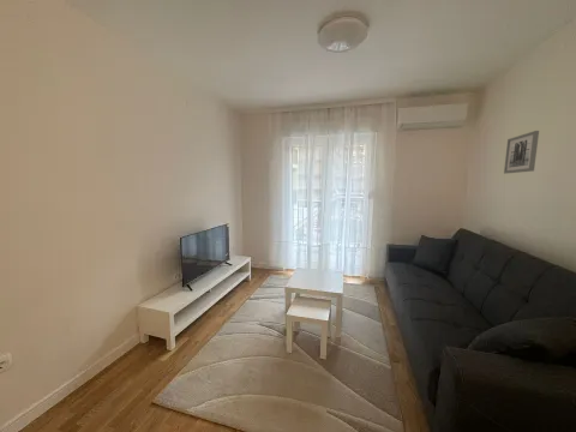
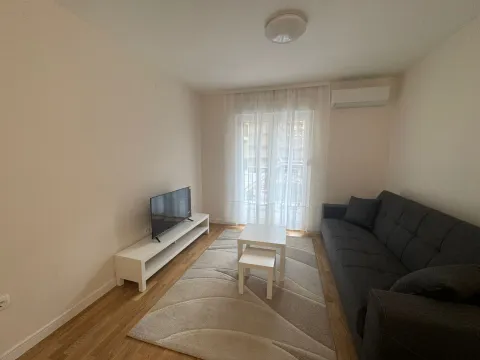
- wall art [503,130,540,175]
